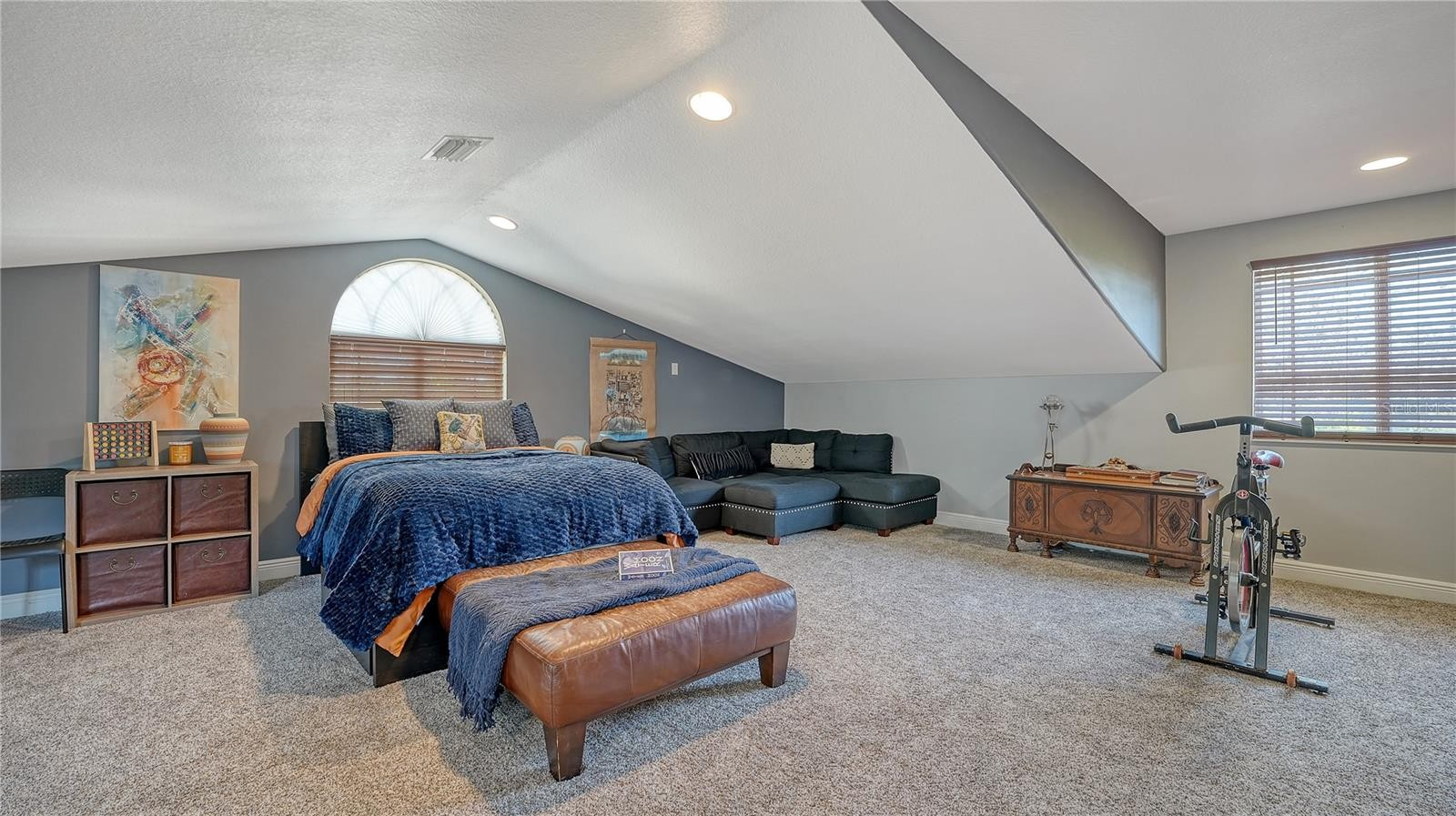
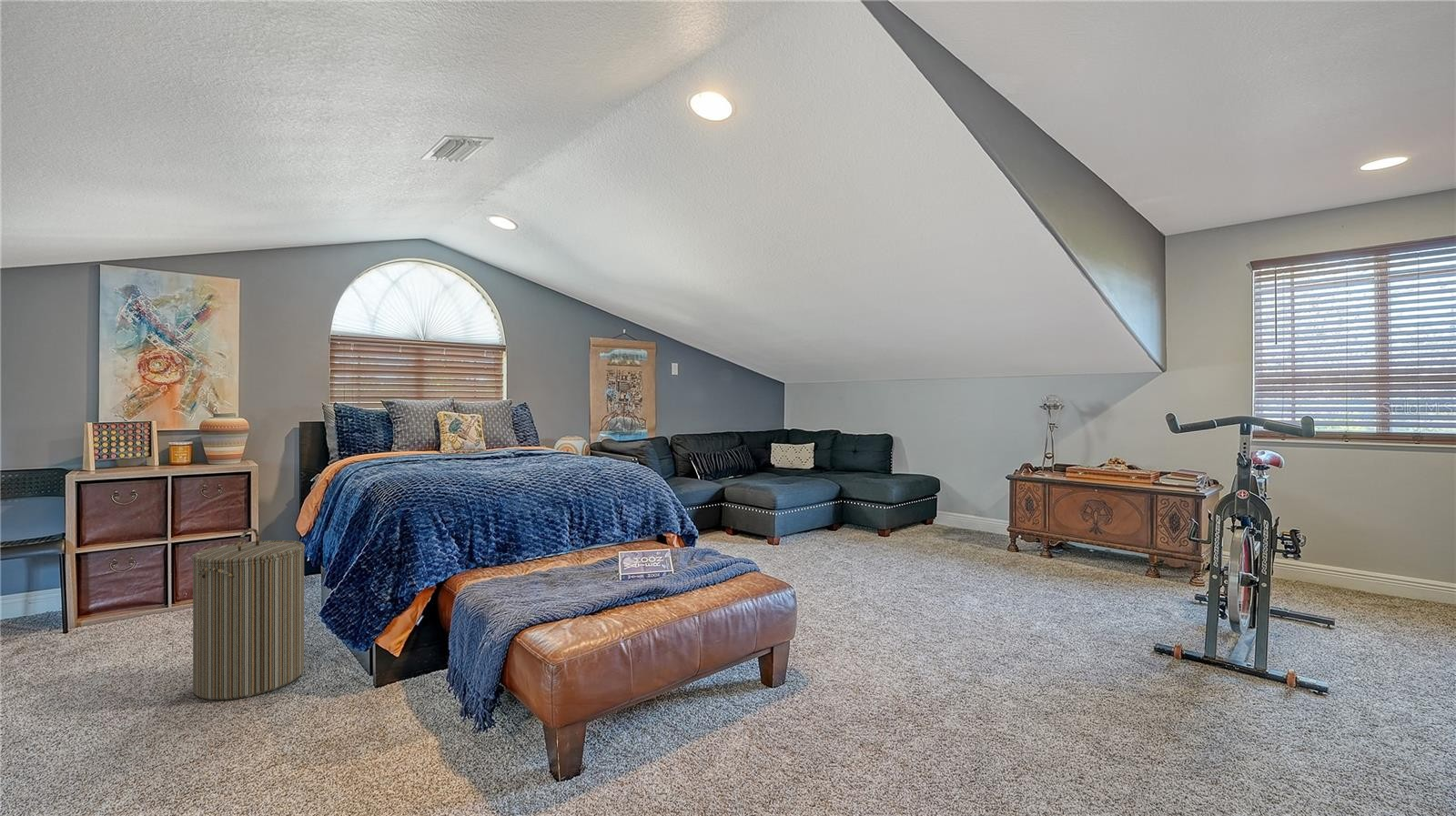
+ laundry hamper [191,528,306,700]
